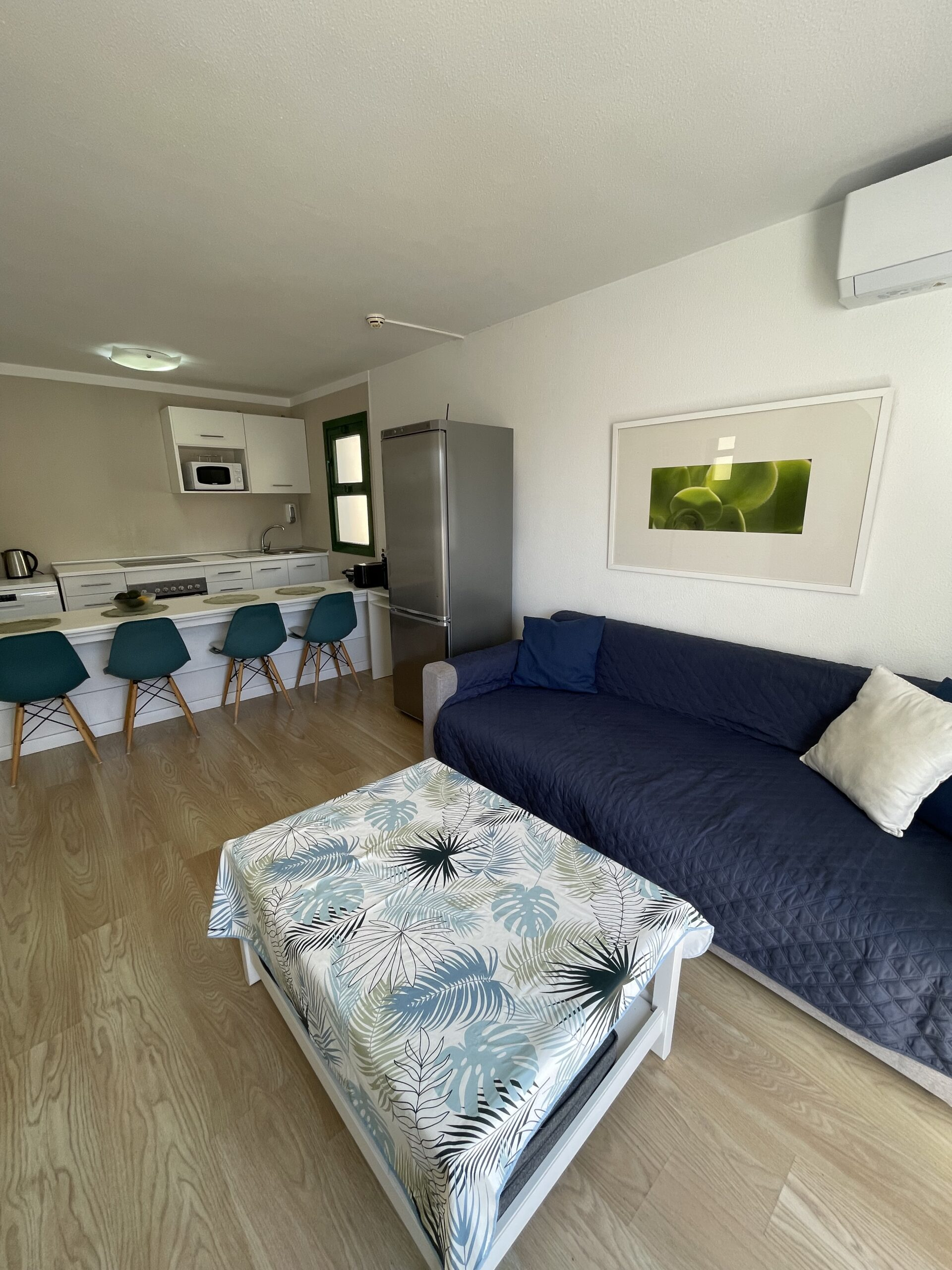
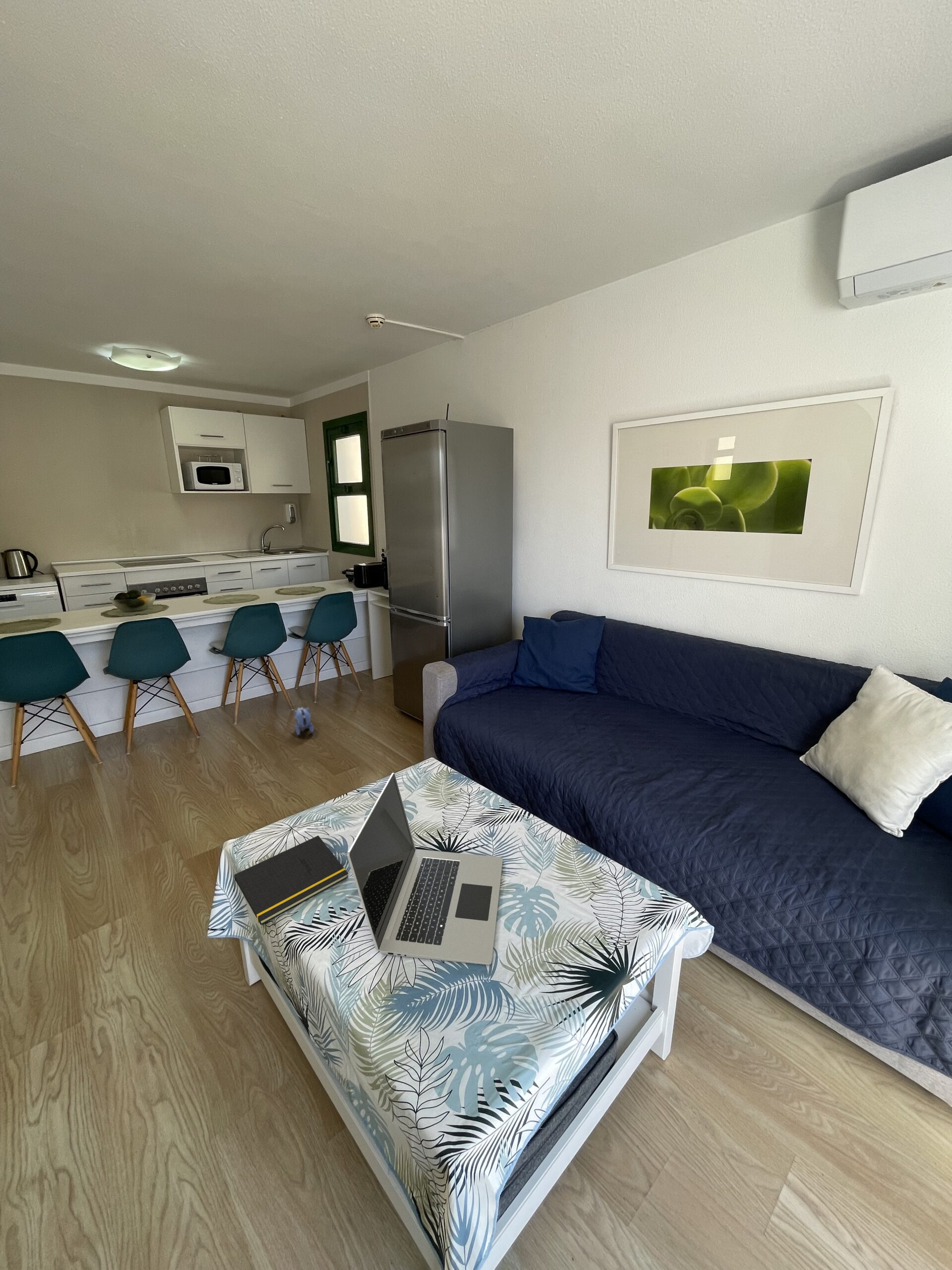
+ laptop [347,772,503,965]
+ notepad [233,835,349,926]
+ plush toy [294,706,314,736]
